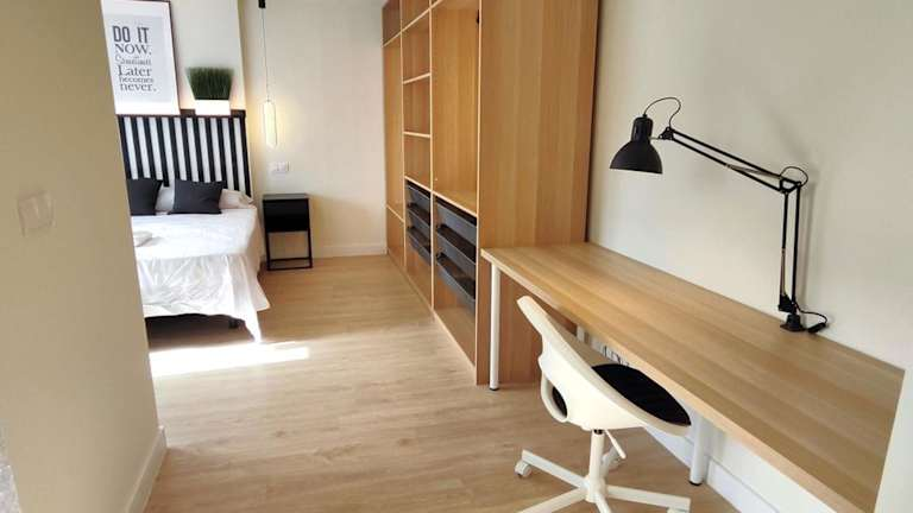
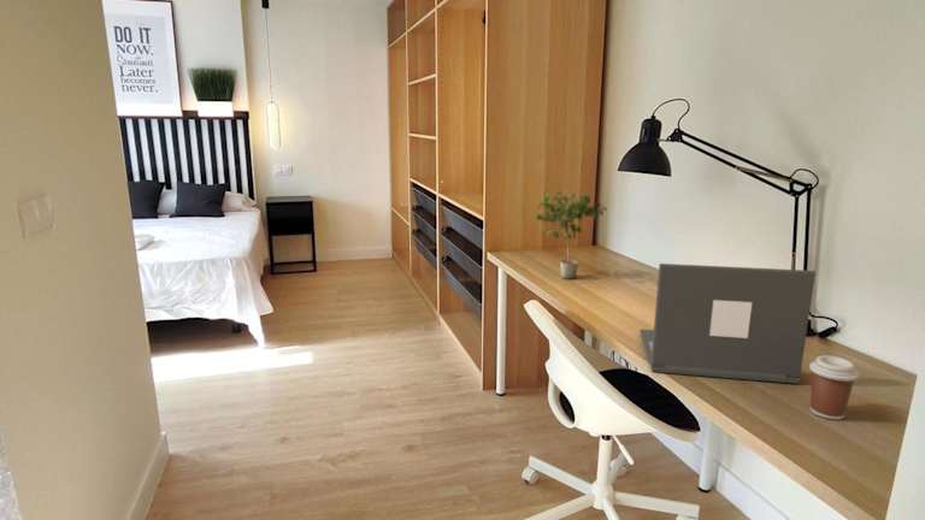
+ laptop [638,262,817,385]
+ coffee cup [808,354,860,421]
+ potted plant [535,190,608,280]
